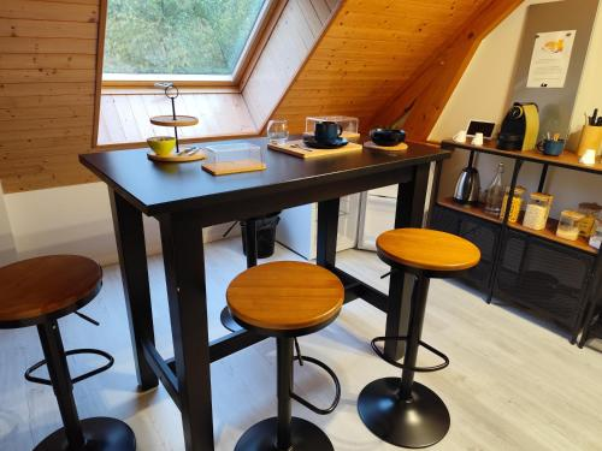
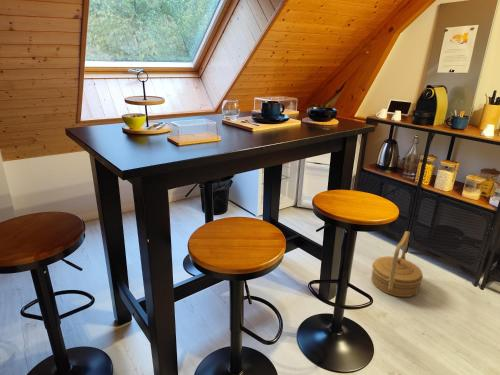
+ basket [370,230,424,298]
